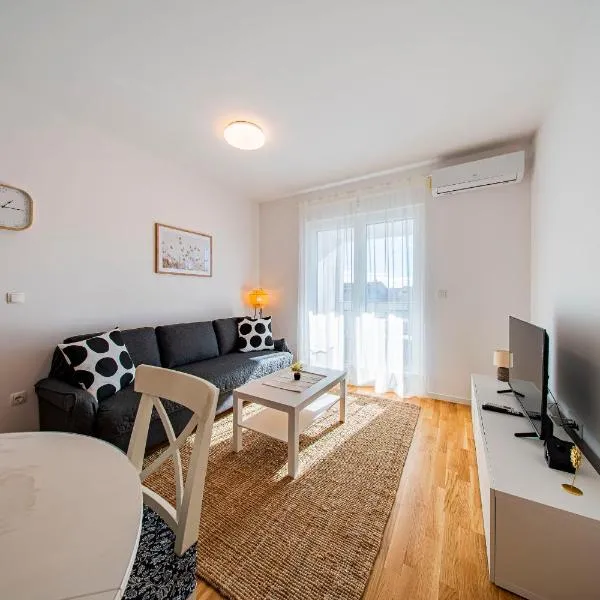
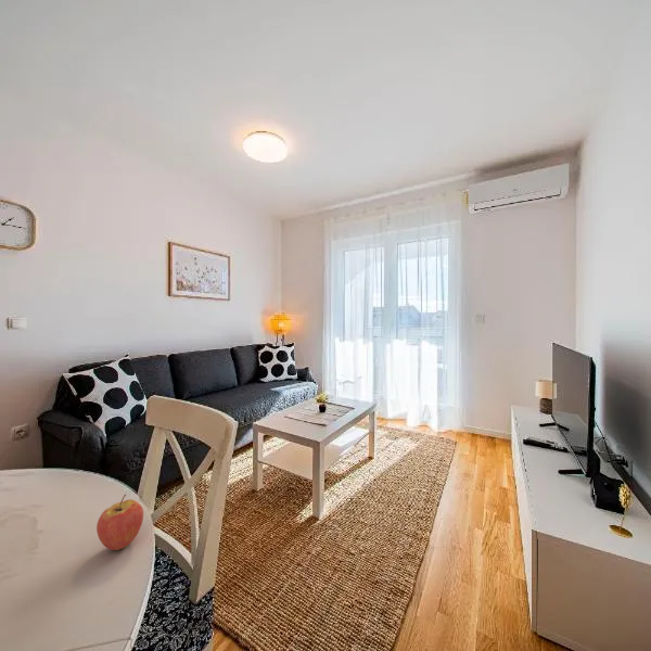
+ fruit [95,494,144,551]
